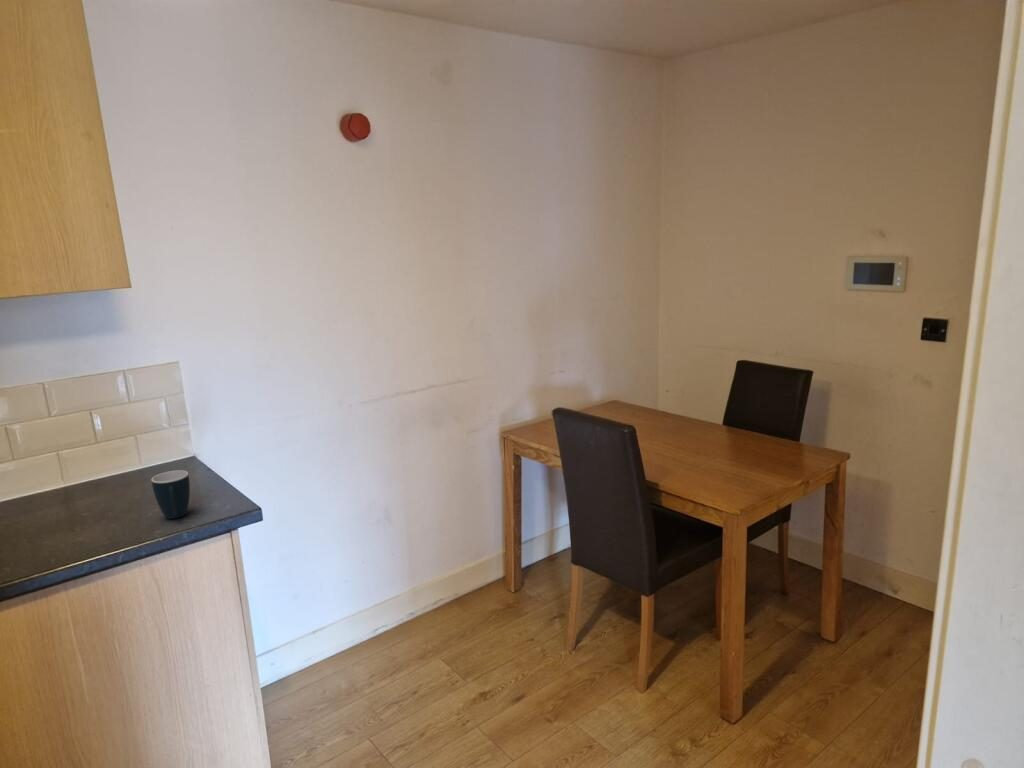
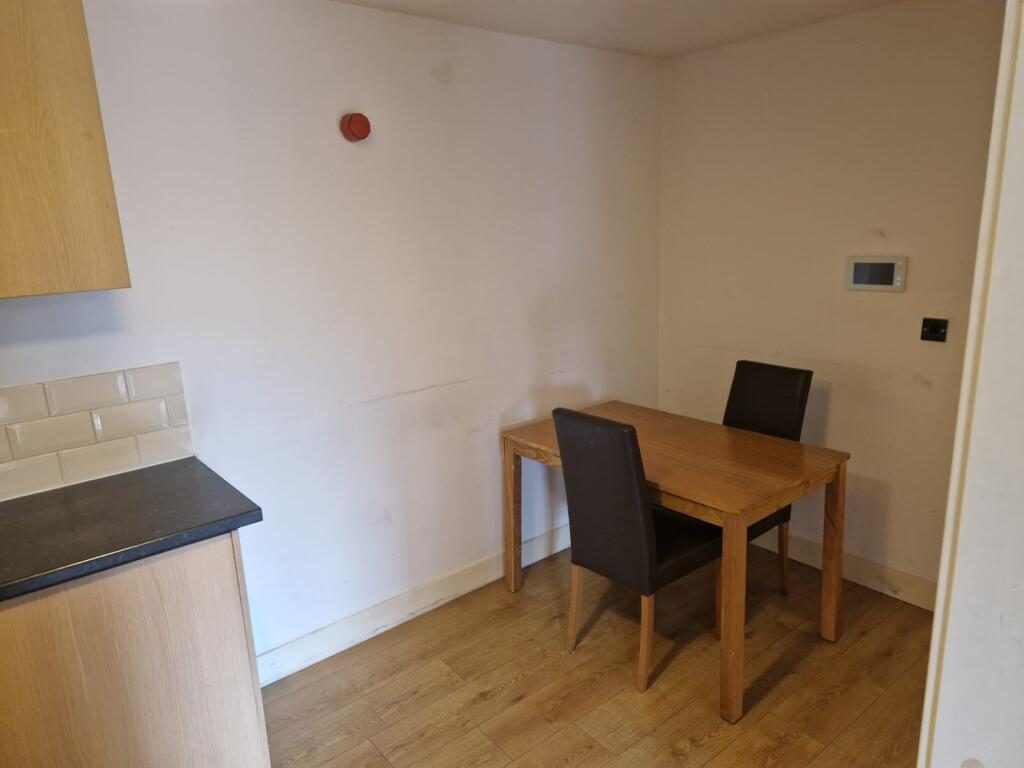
- mug [151,470,191,520]
